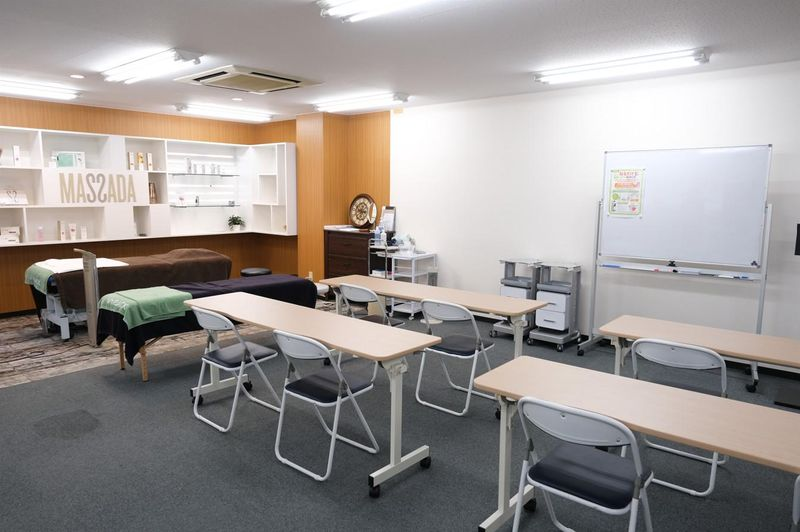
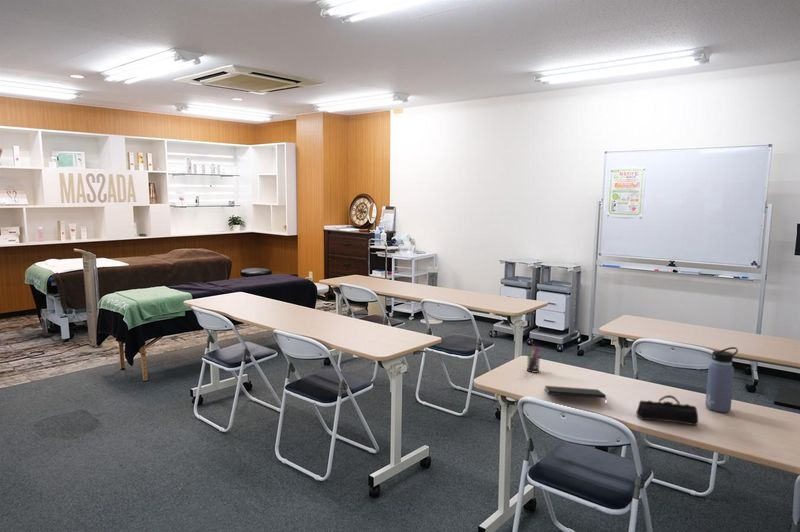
+ notepad [544,385,608,407]
+ pen holder [523,344,542,373]
+ water bottle [704,346,739,413]
+ pencil case [635,394,699,426]
